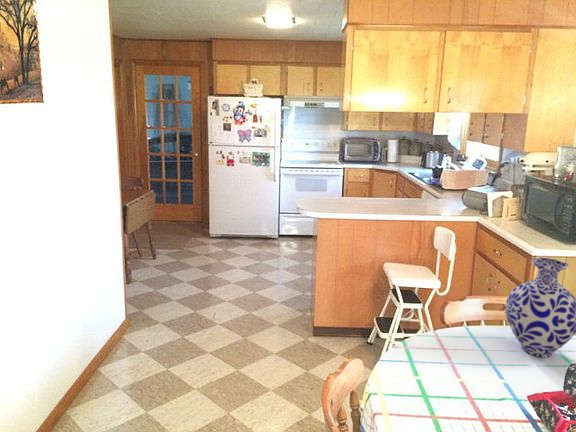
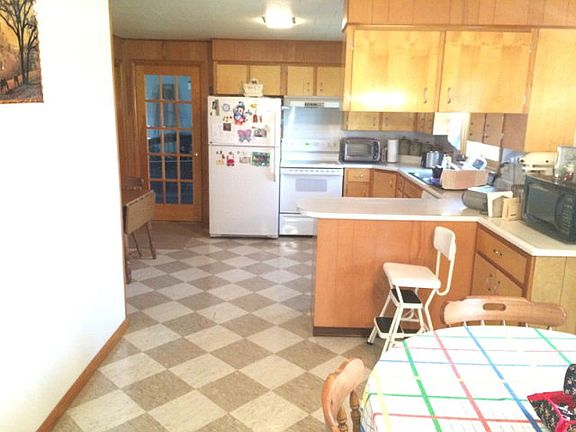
- vase [504,257,576,358]
